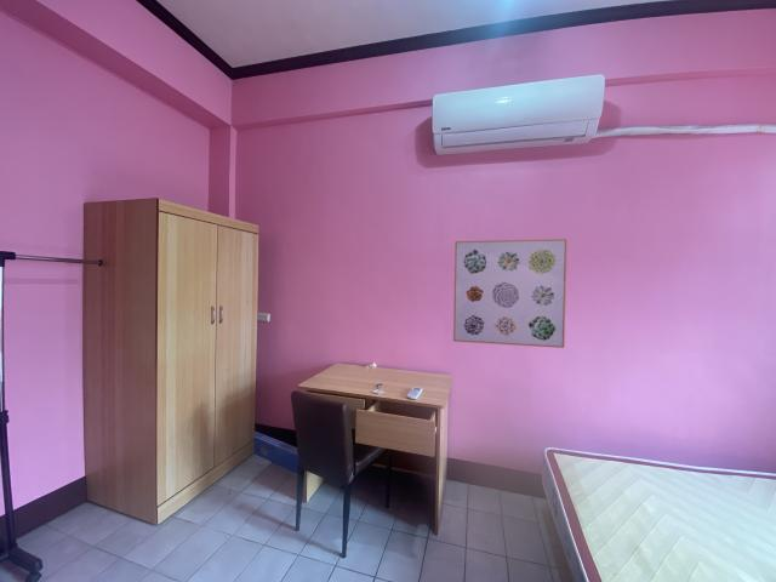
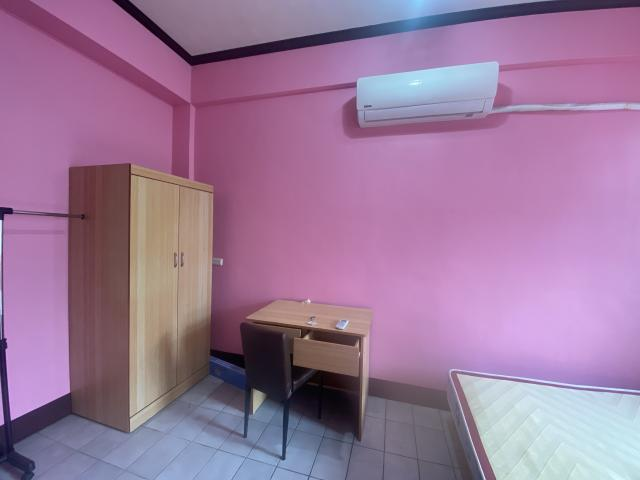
- wall art [452,238,569,349]
